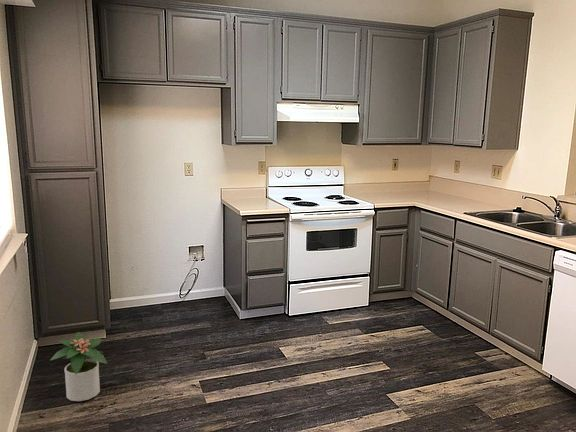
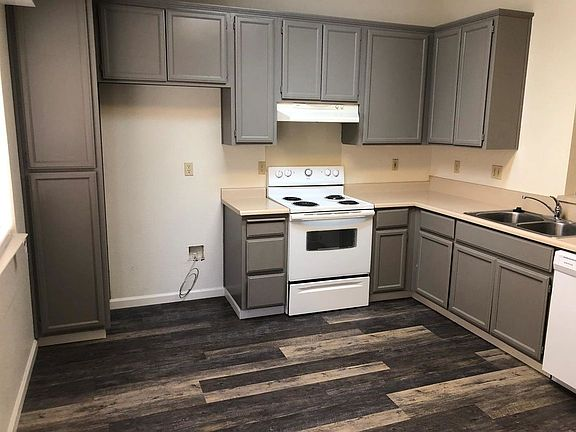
- potted plant [50,331,109,402]
